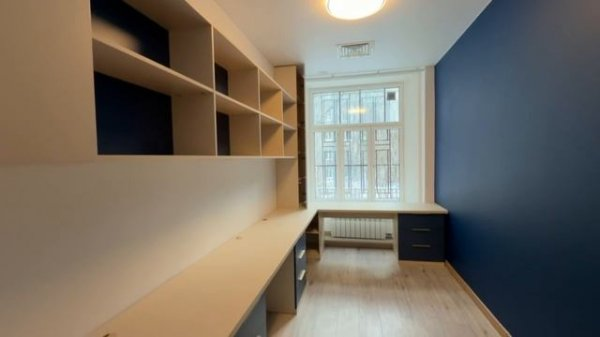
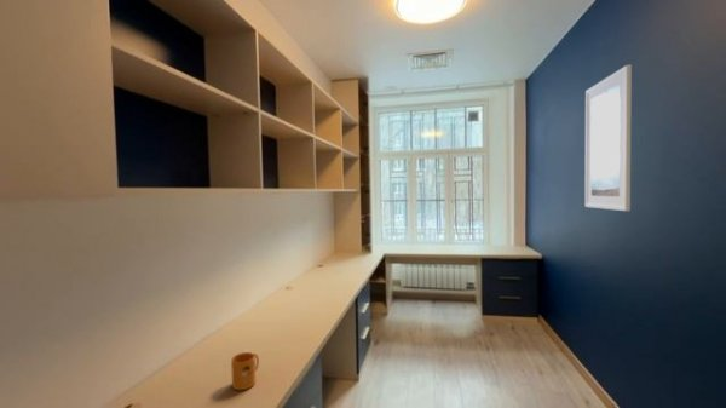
+ mug [230,351,260,391]
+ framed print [584,63,633,212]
